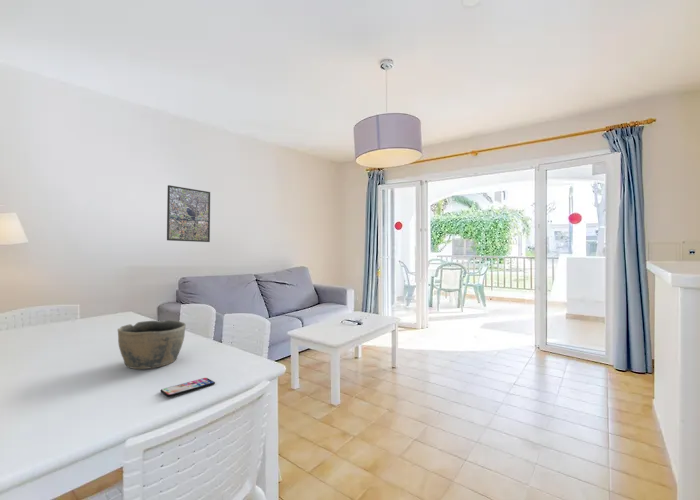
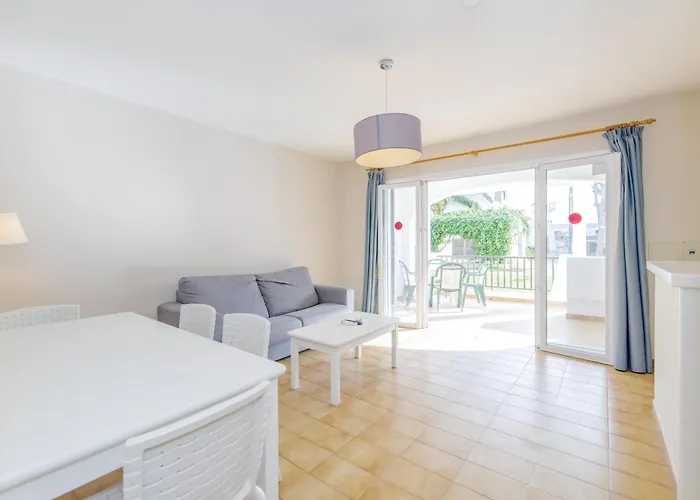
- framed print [166,184,211,243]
- bowl [117,319,187,370]
- smartphone [159,377,216,398]
